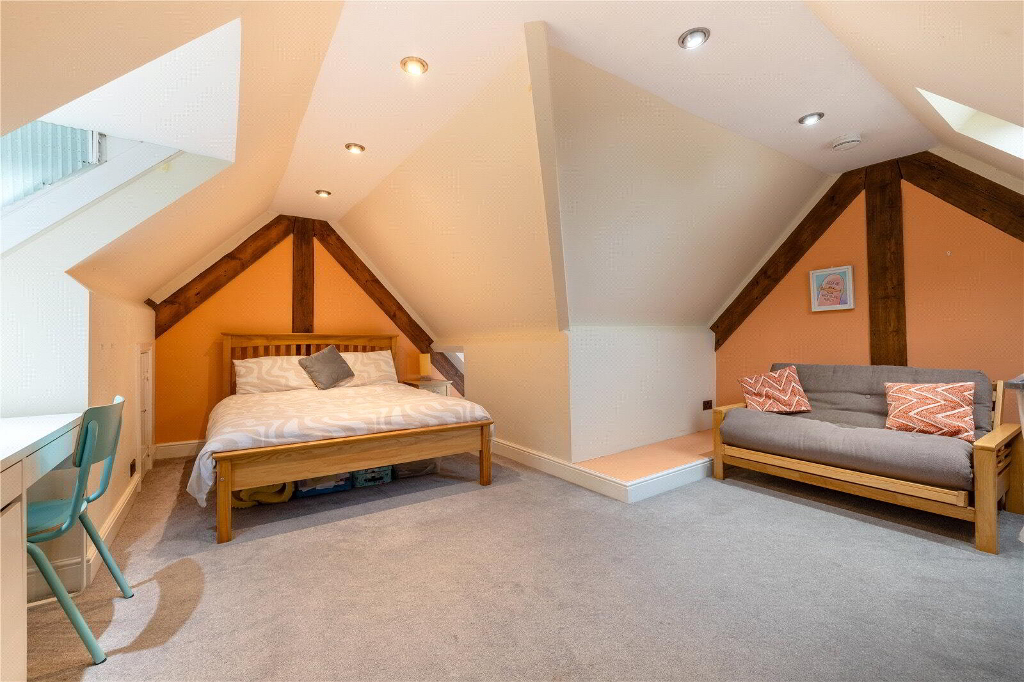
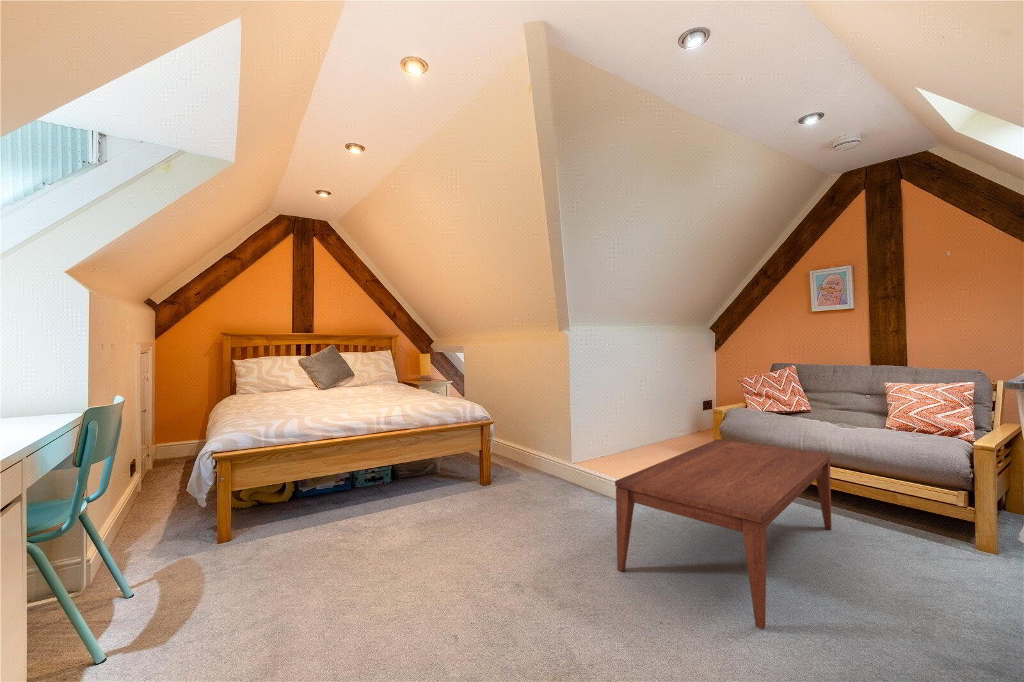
+ coffee table [614,438,832,630]
